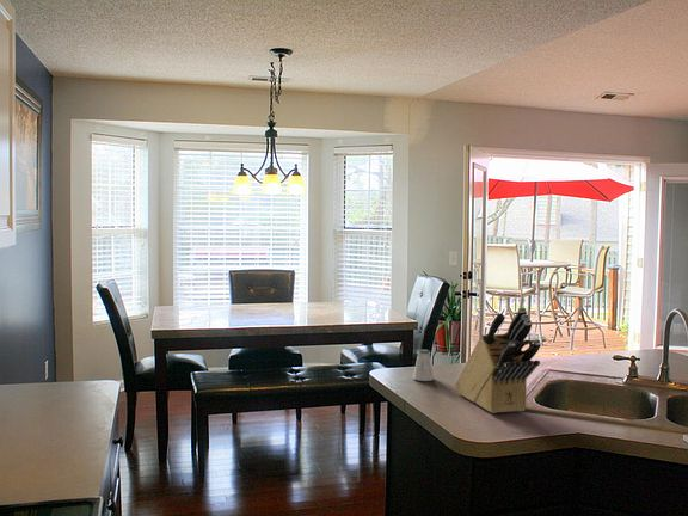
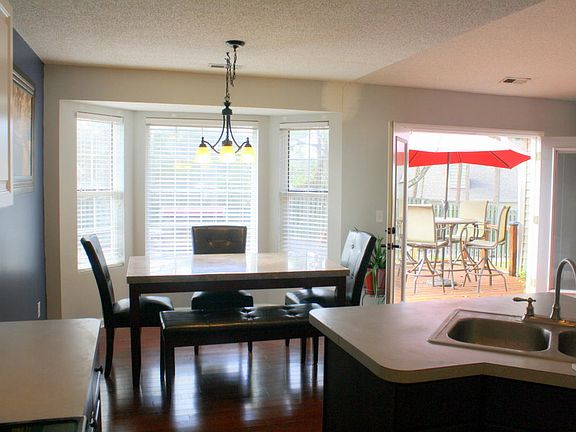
- saltshaker [412,349,435,382]
- knife block [454,306,542,414]
